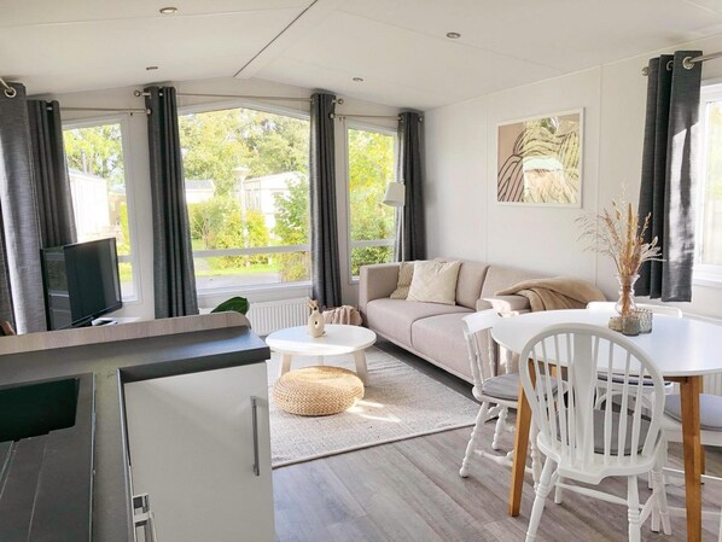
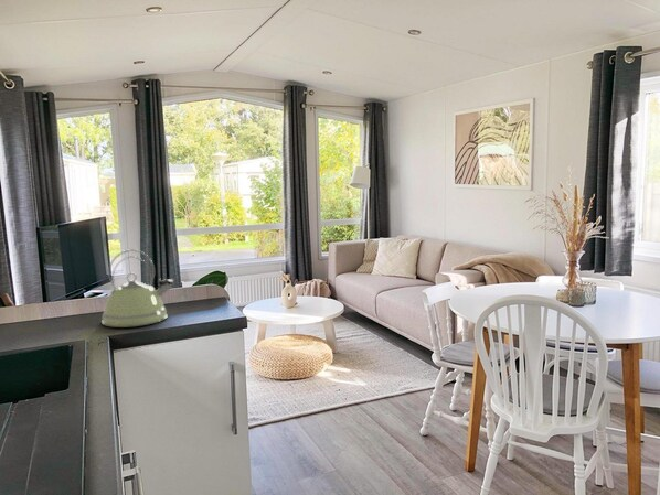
+ kettle [100,248,174,329]
